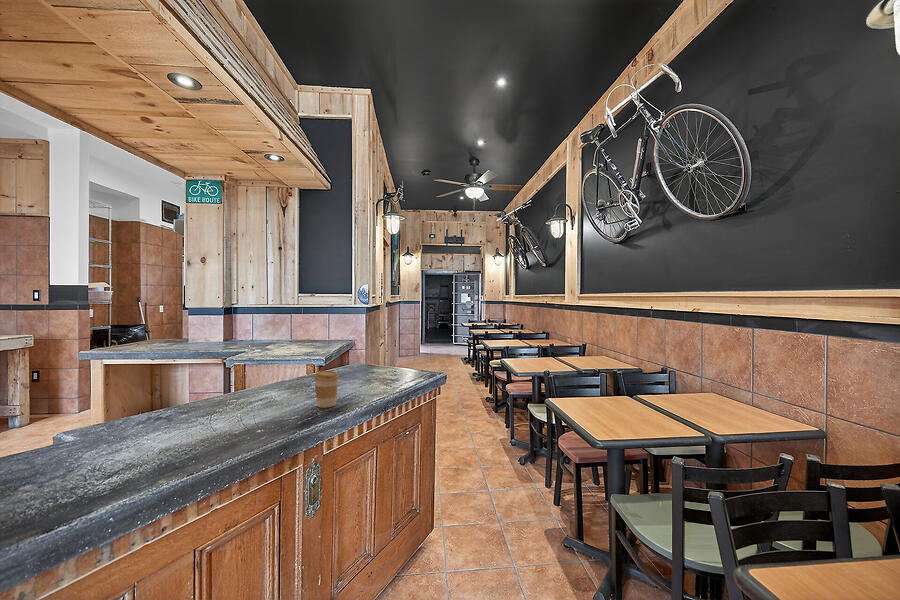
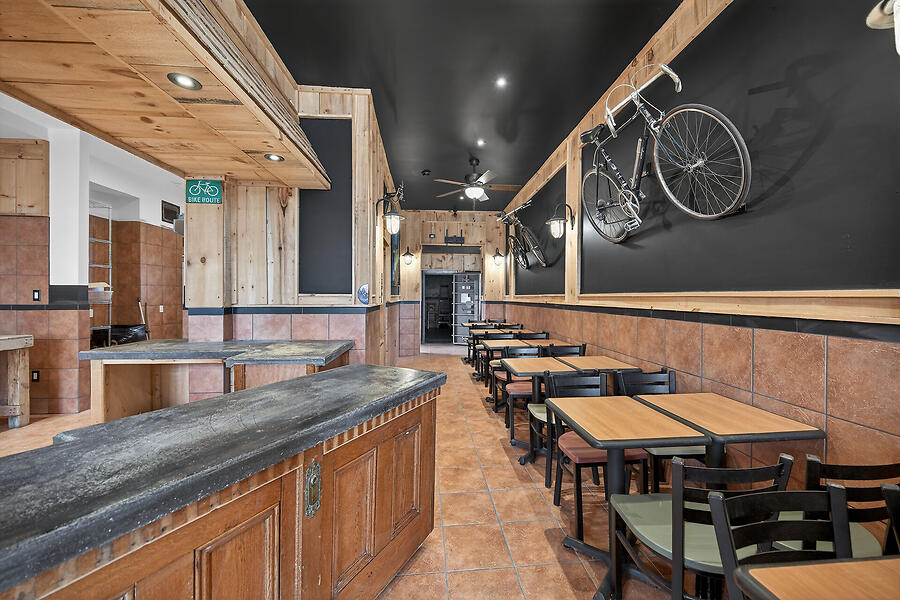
- coffee cup [313,370,340,409]
